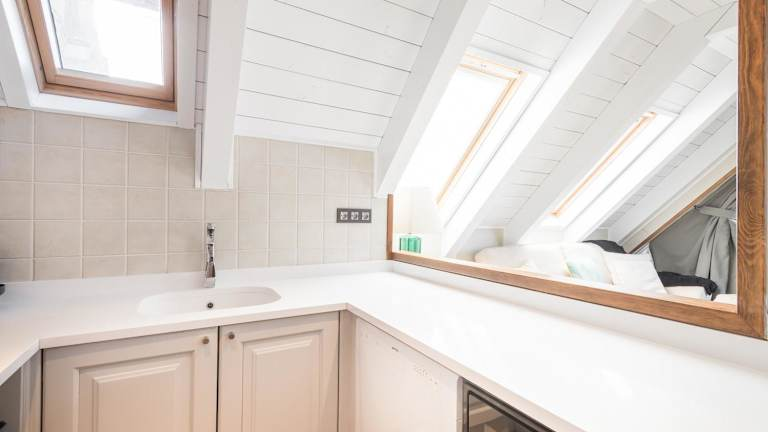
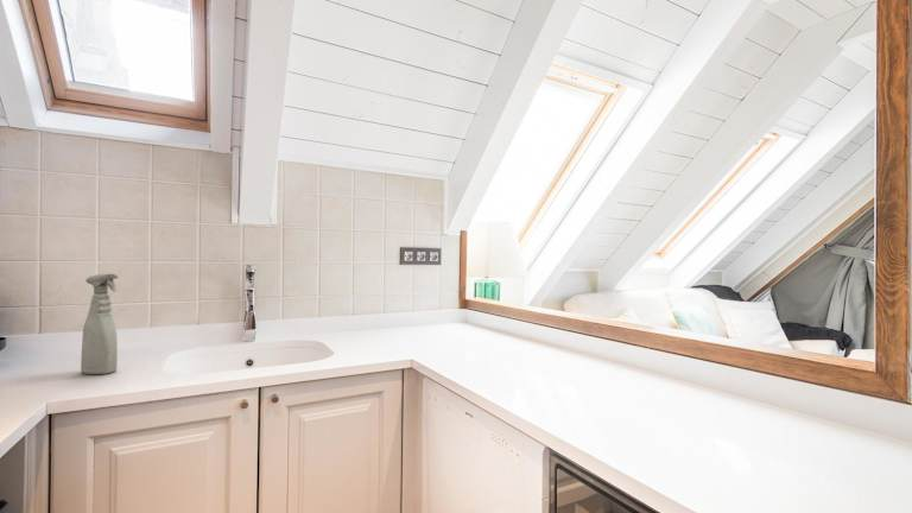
+ spray bottle [80,272,119,375]
